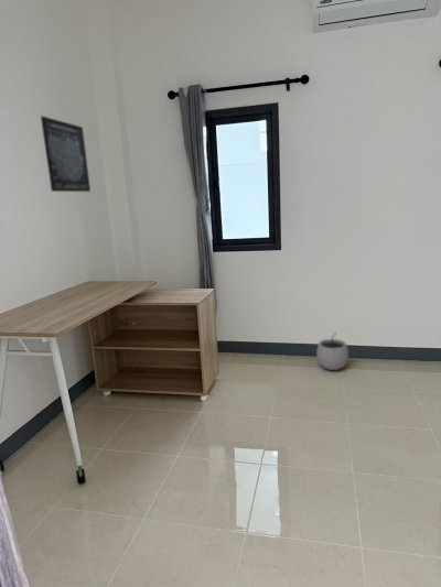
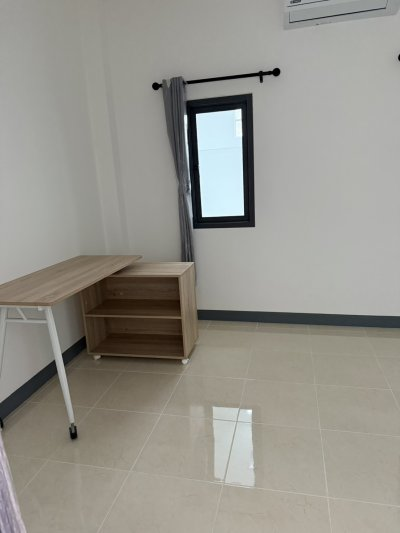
- plant pot [315,333,349,371]
- wall art [40,115,92,193]
